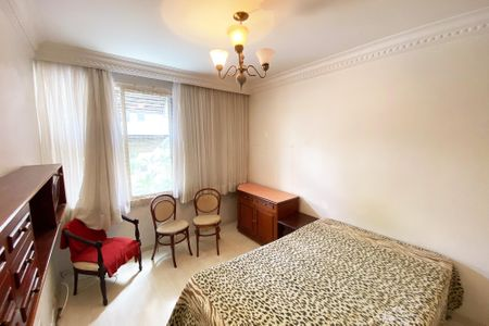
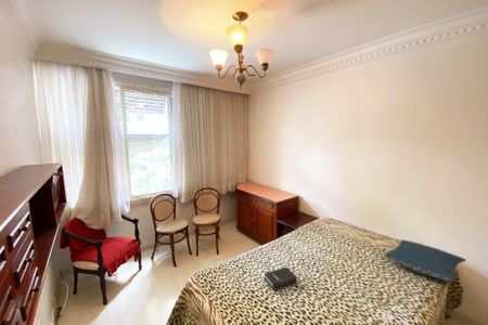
+ hardback book [264,266,298,290]
+ pillow [384,238,467,283]
